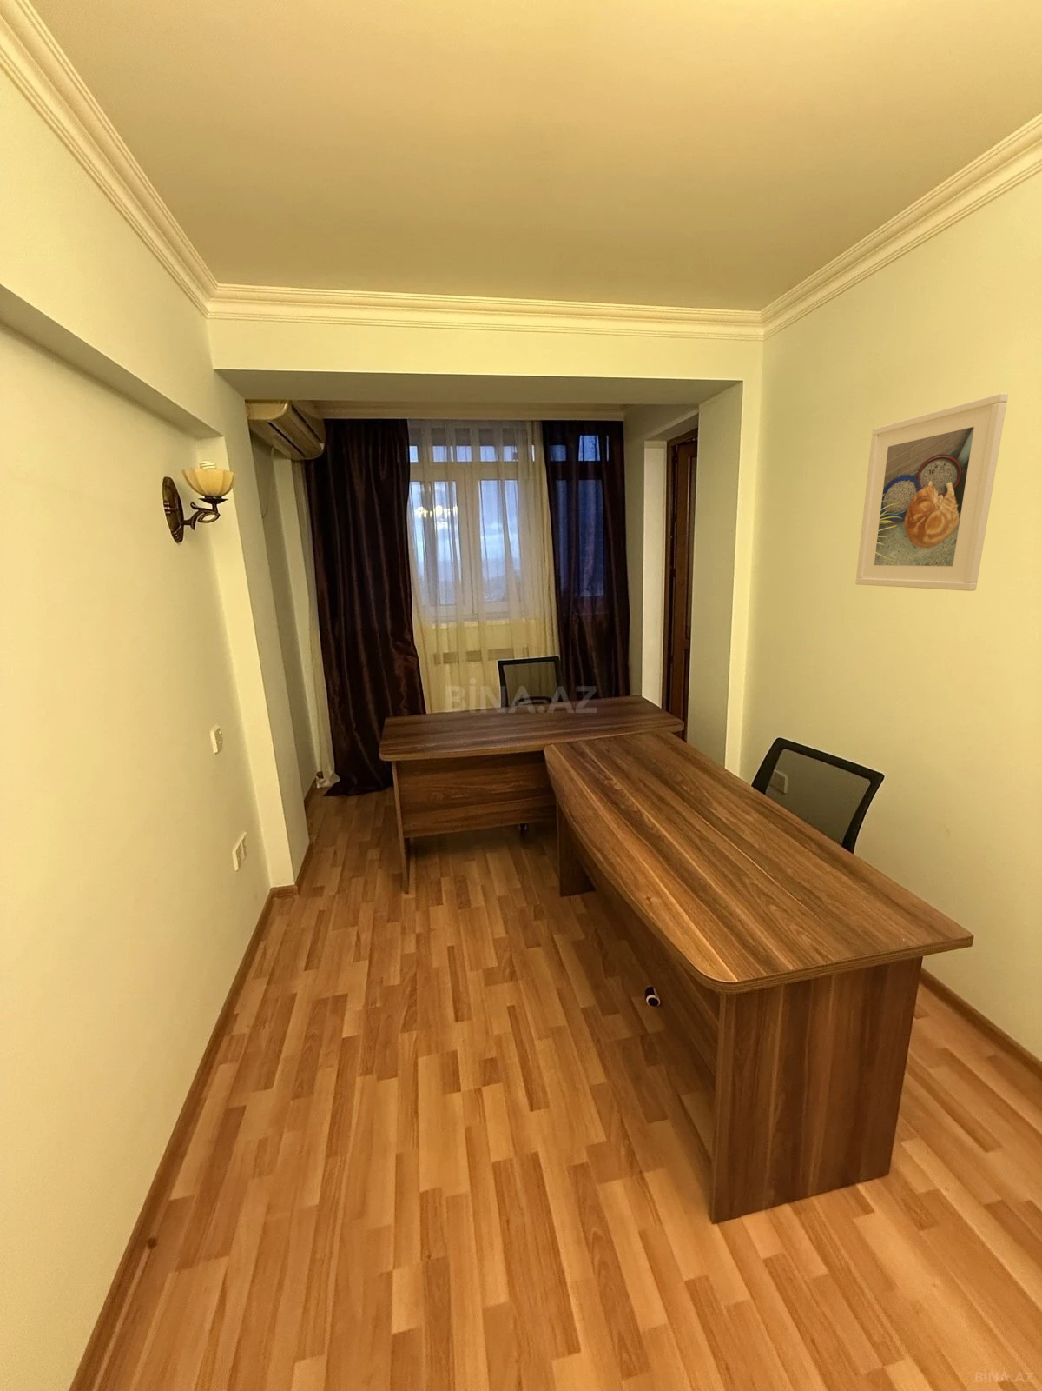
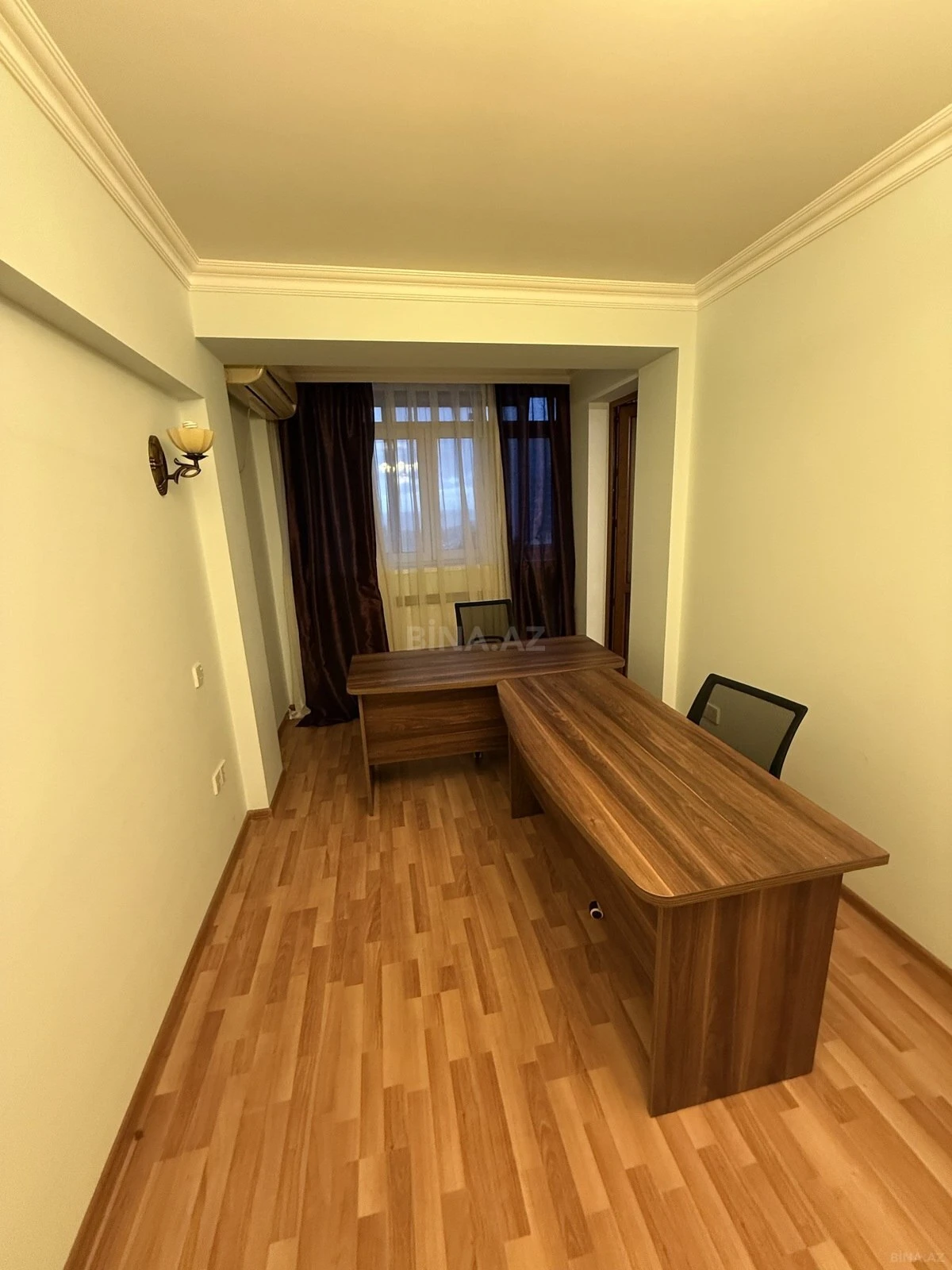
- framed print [855,392,1009,593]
